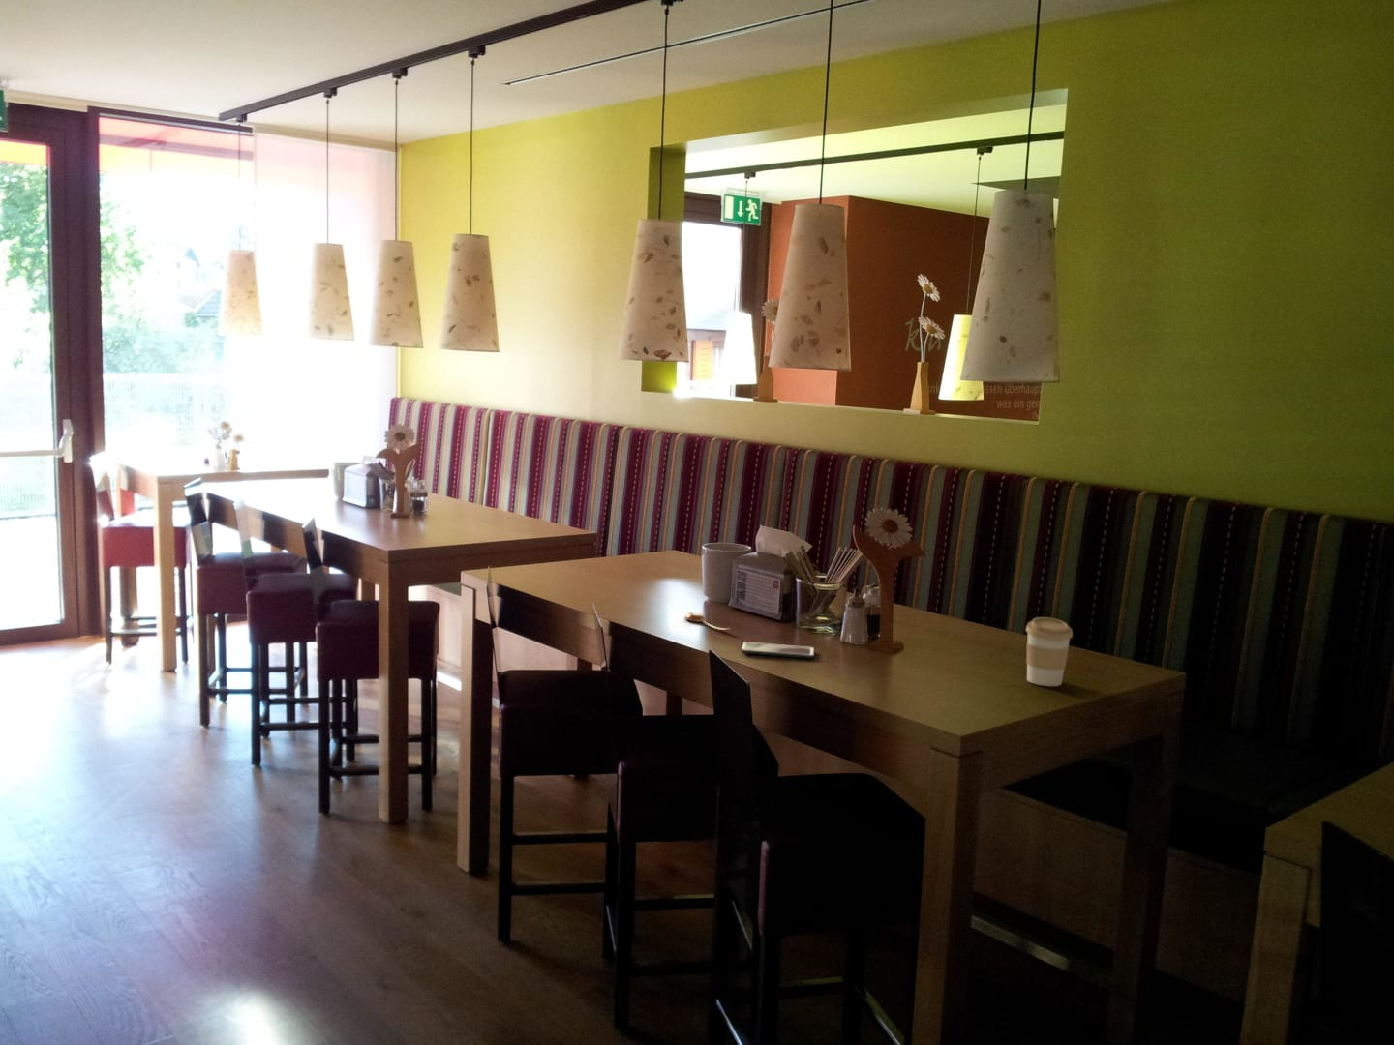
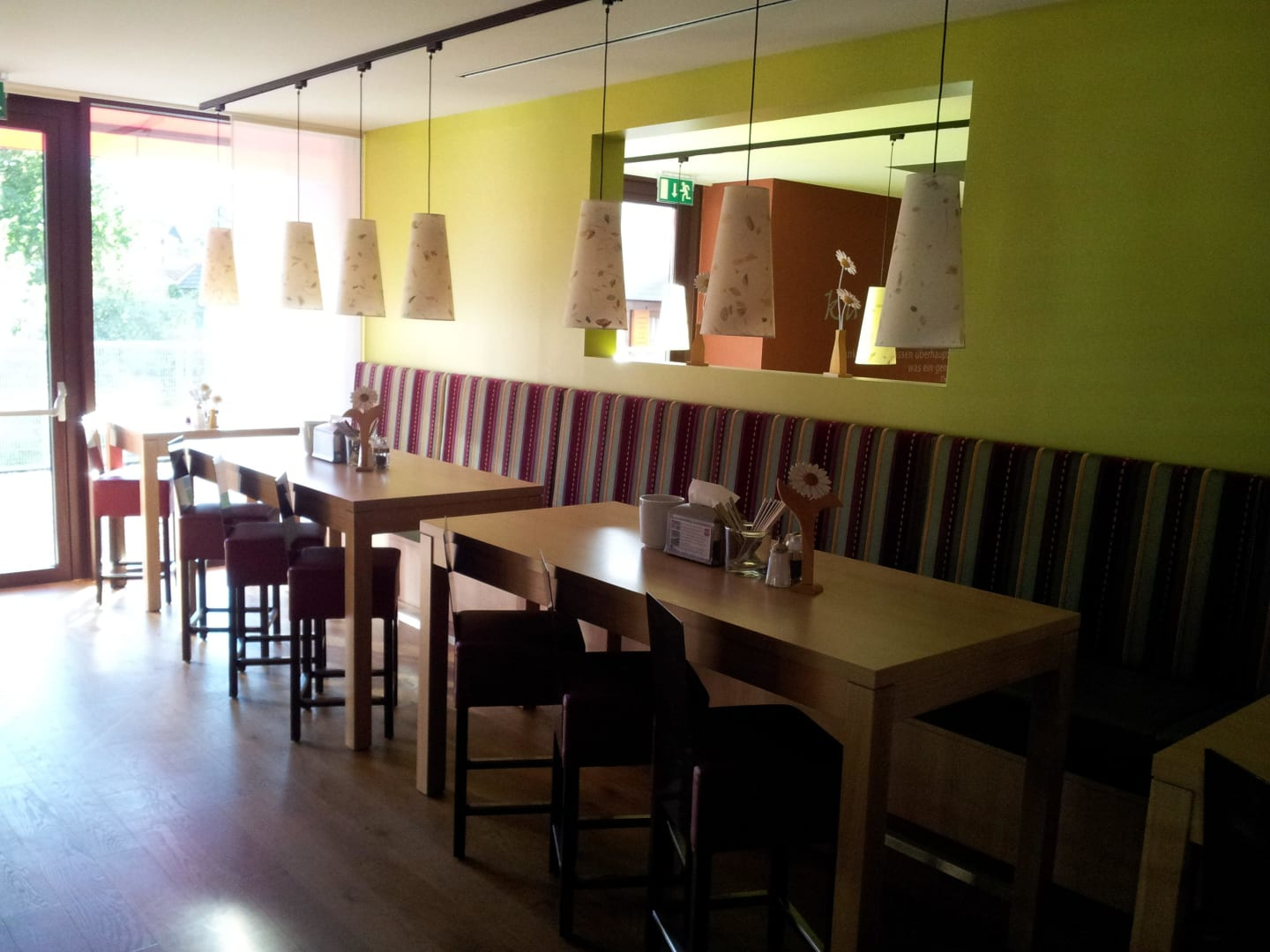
- spoon [684,611,731,631]
- smartphone [741,641,816,660]
- coffee cup [1025,617,1073,687]
